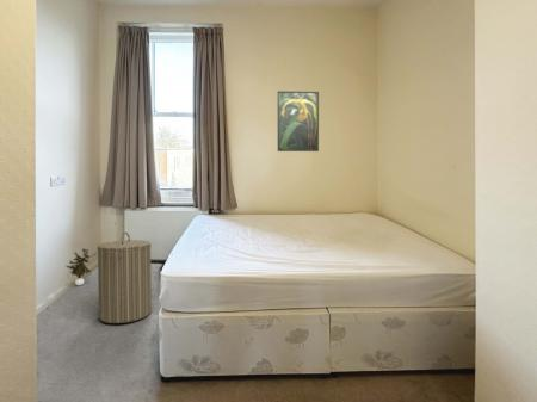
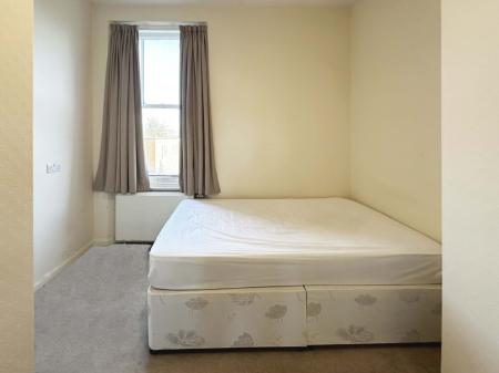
- laundry hamper [97,231,153,324]
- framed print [276,91,320,153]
- potted plant [66,247,98,286]
